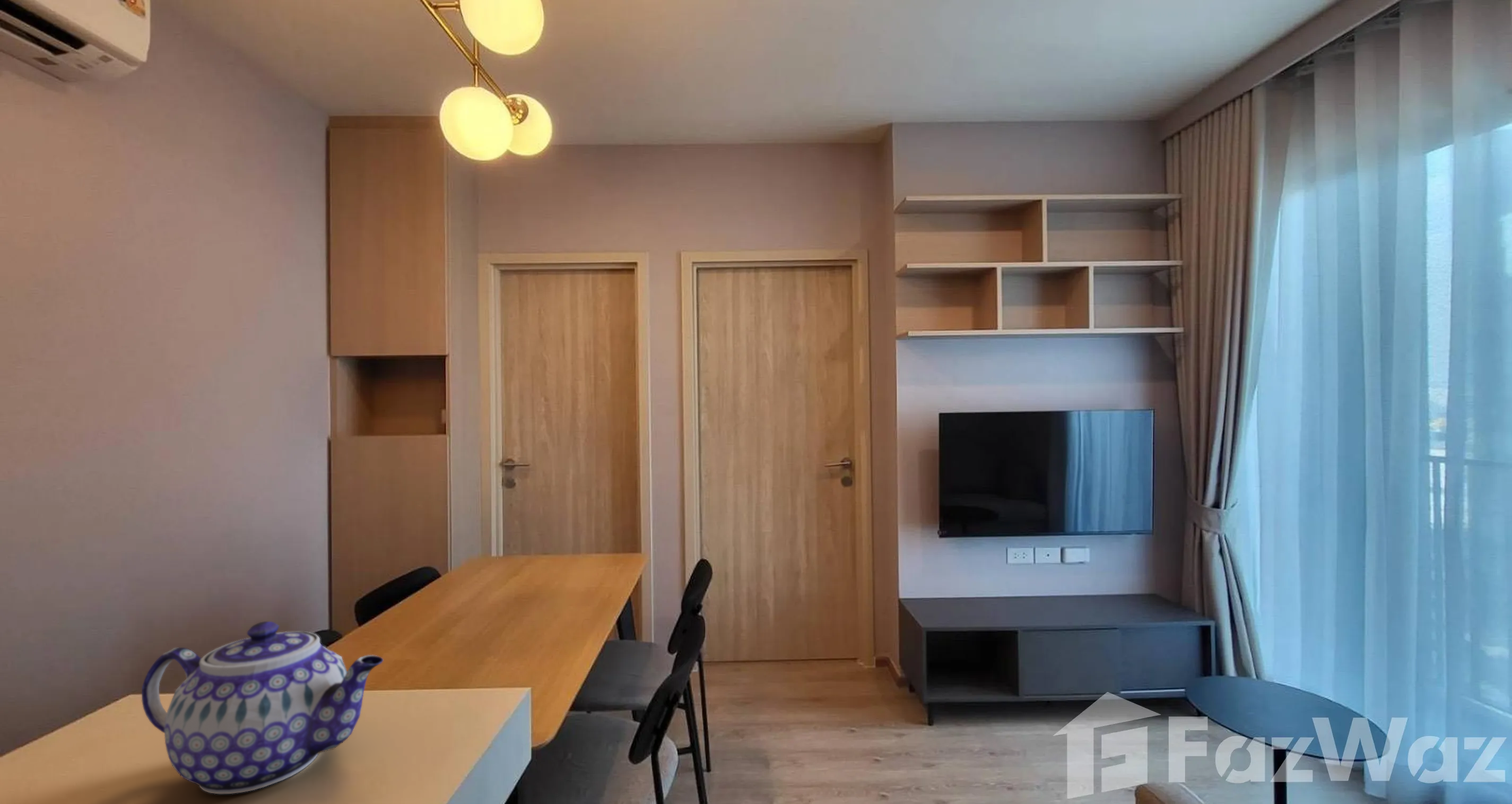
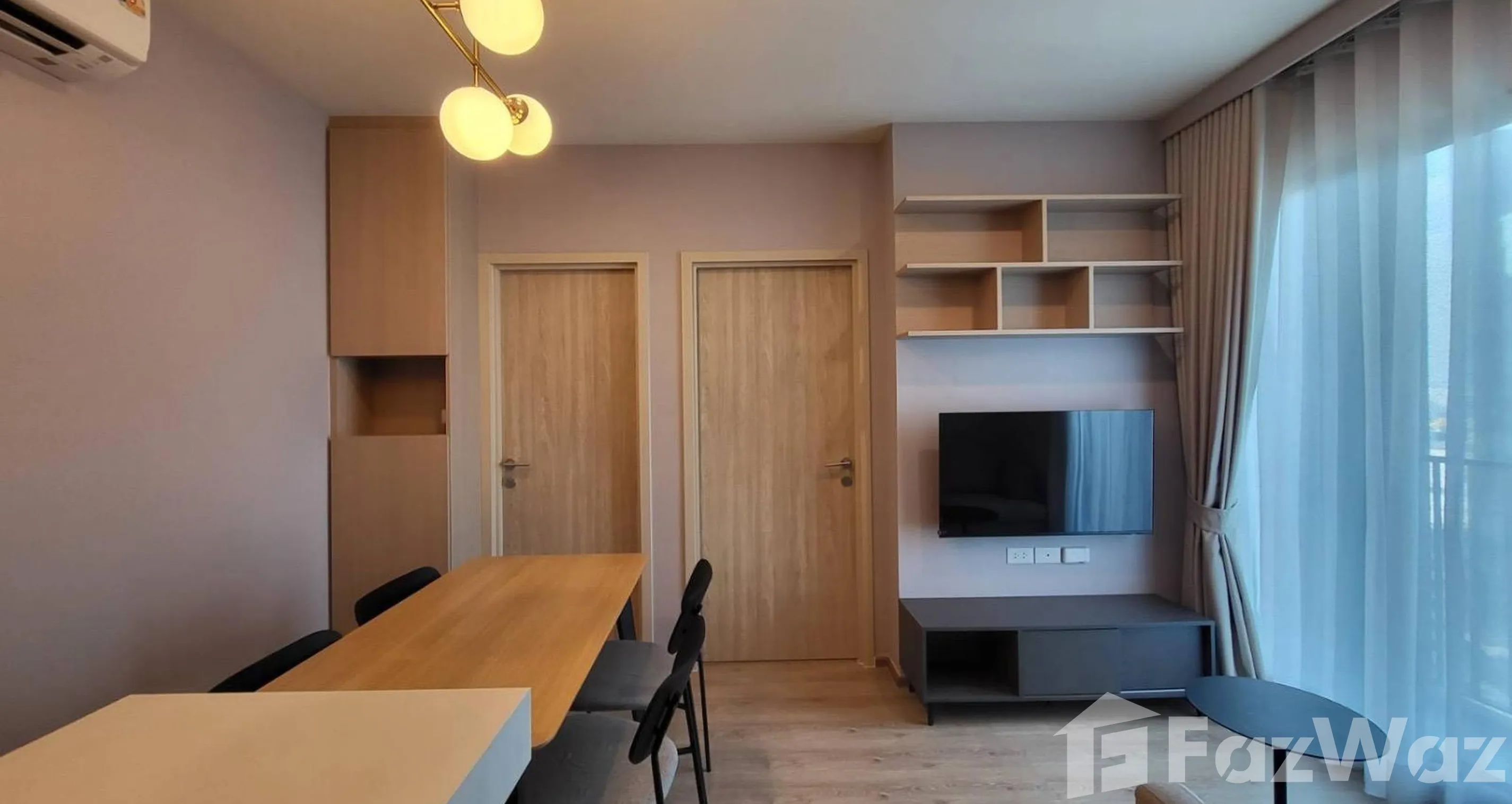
- teapot [141,621,384,794]
